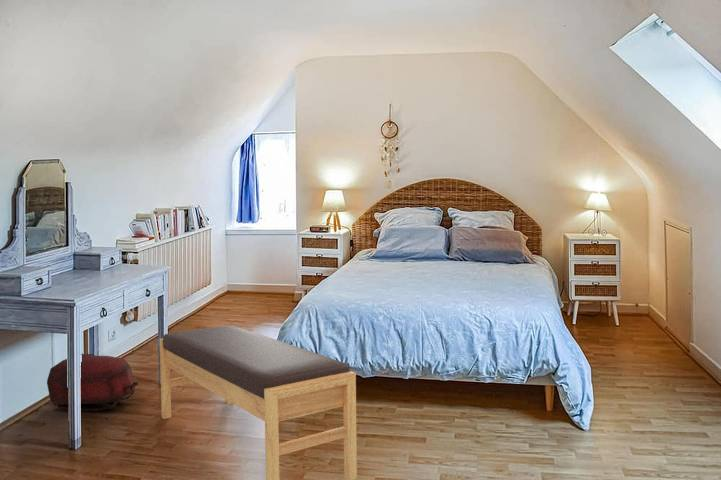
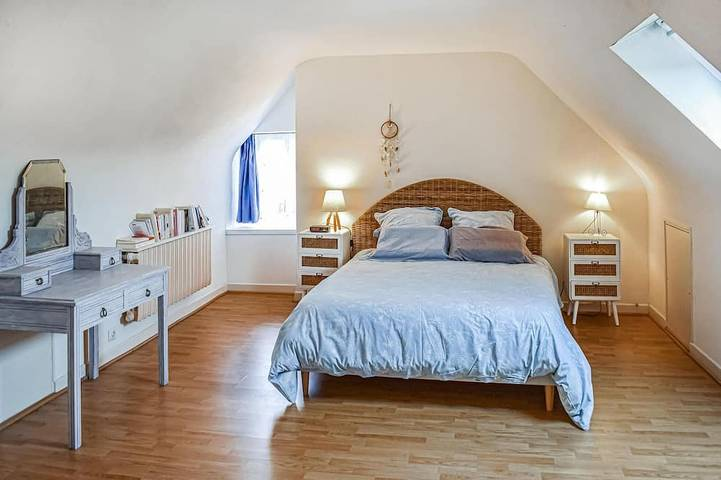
- backpack [46,352,139,412]
- bench [159,325,358,480]
